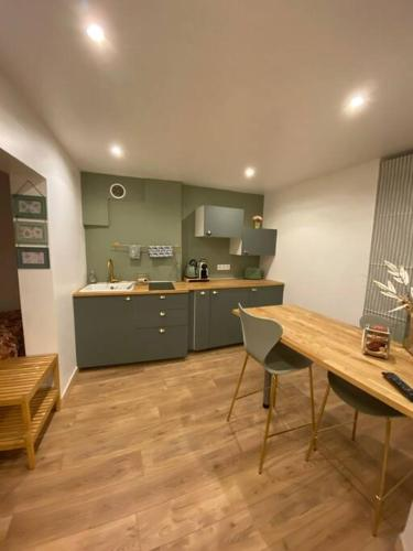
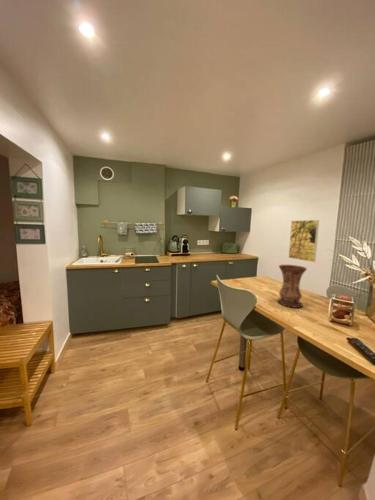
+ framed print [288,219,320,263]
+ vase [276,264,308,309]
